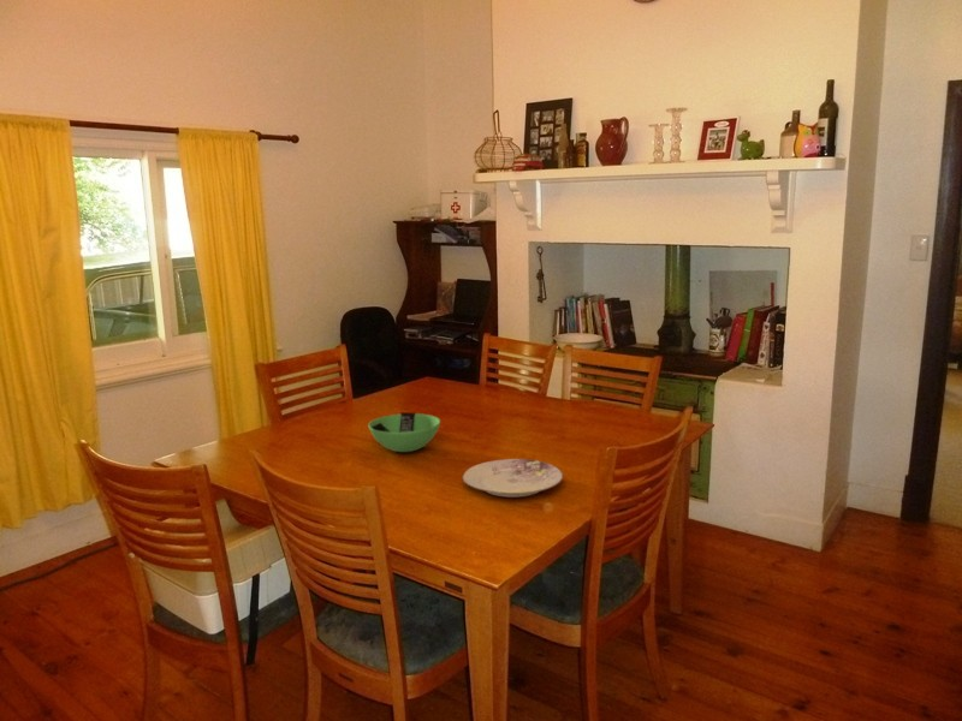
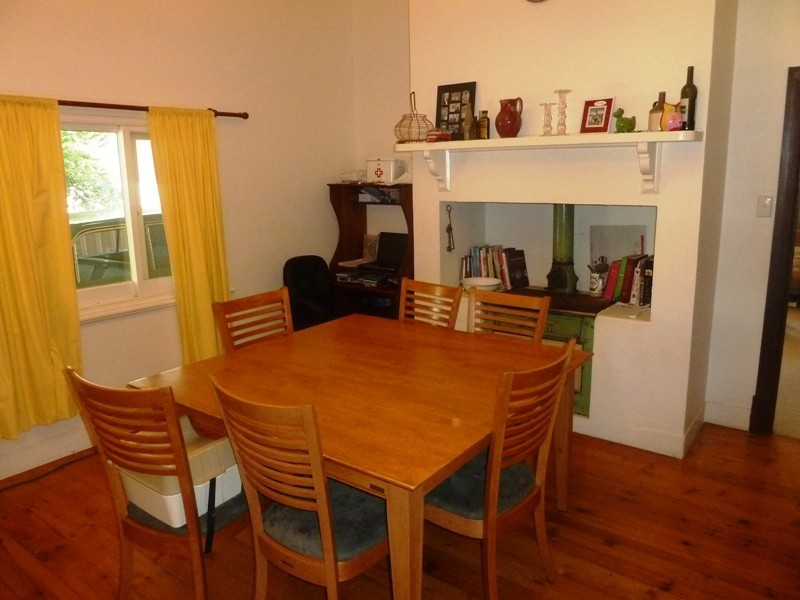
- plate [462,458,564,499]
- bowl [367,411,441,453]
